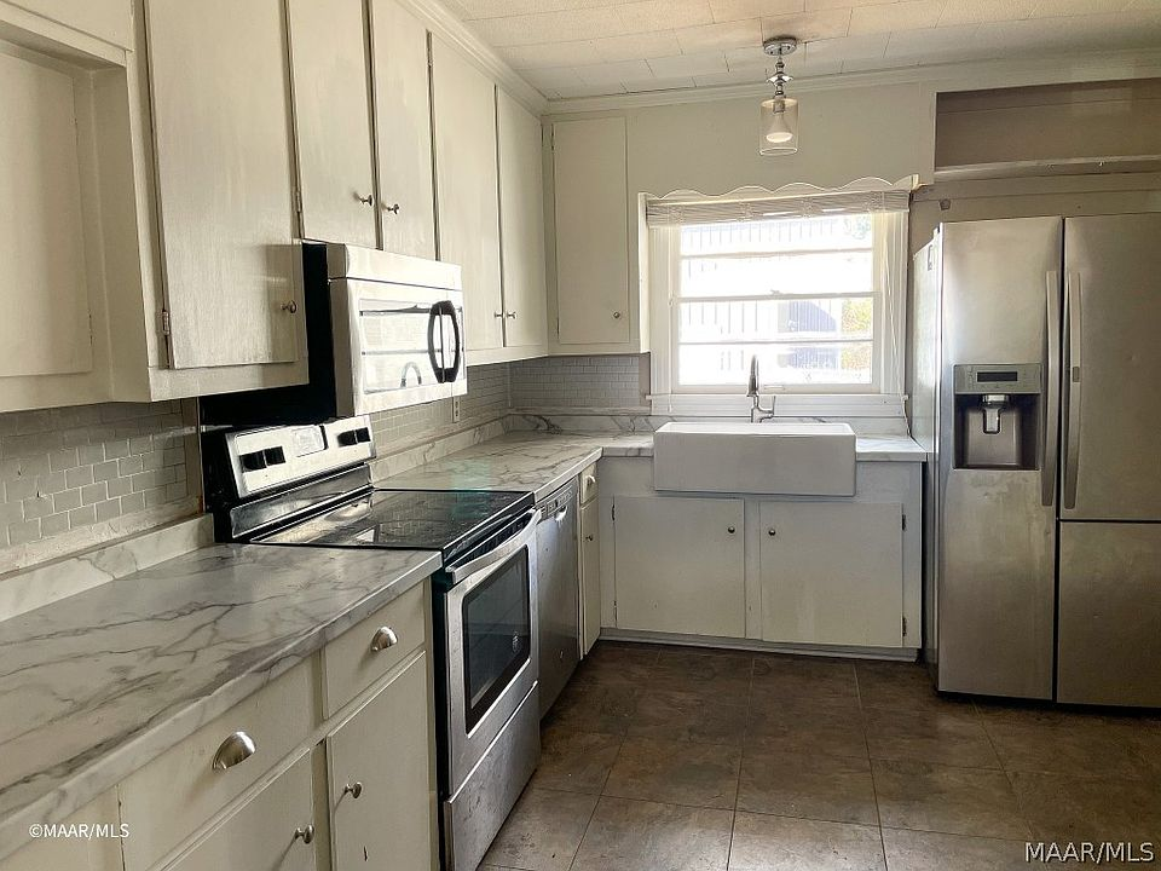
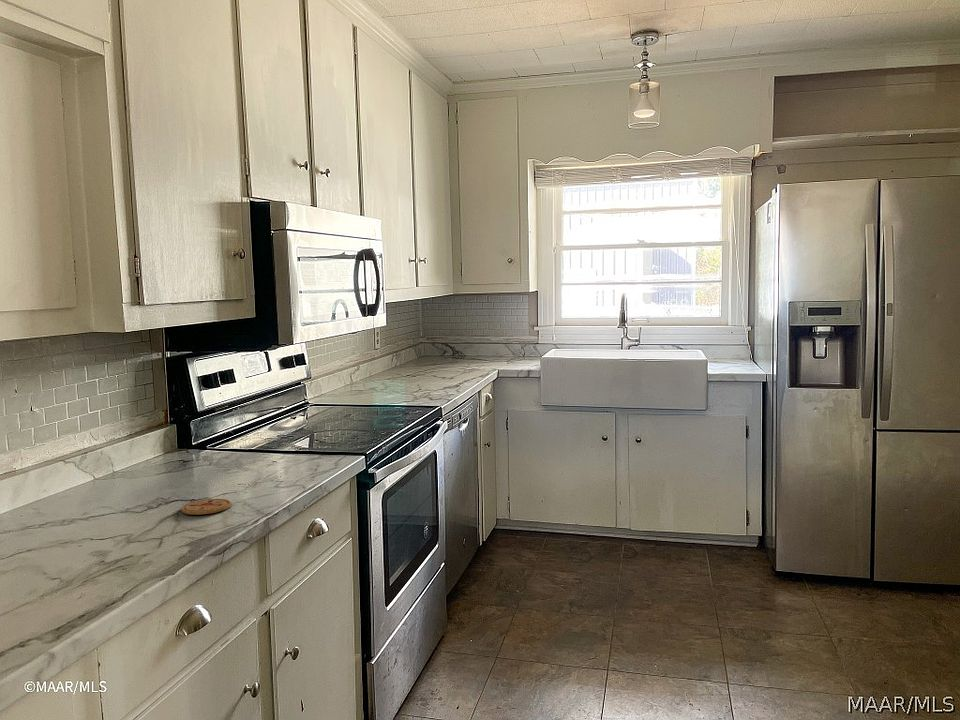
+ coaster [180,498,232,516]
